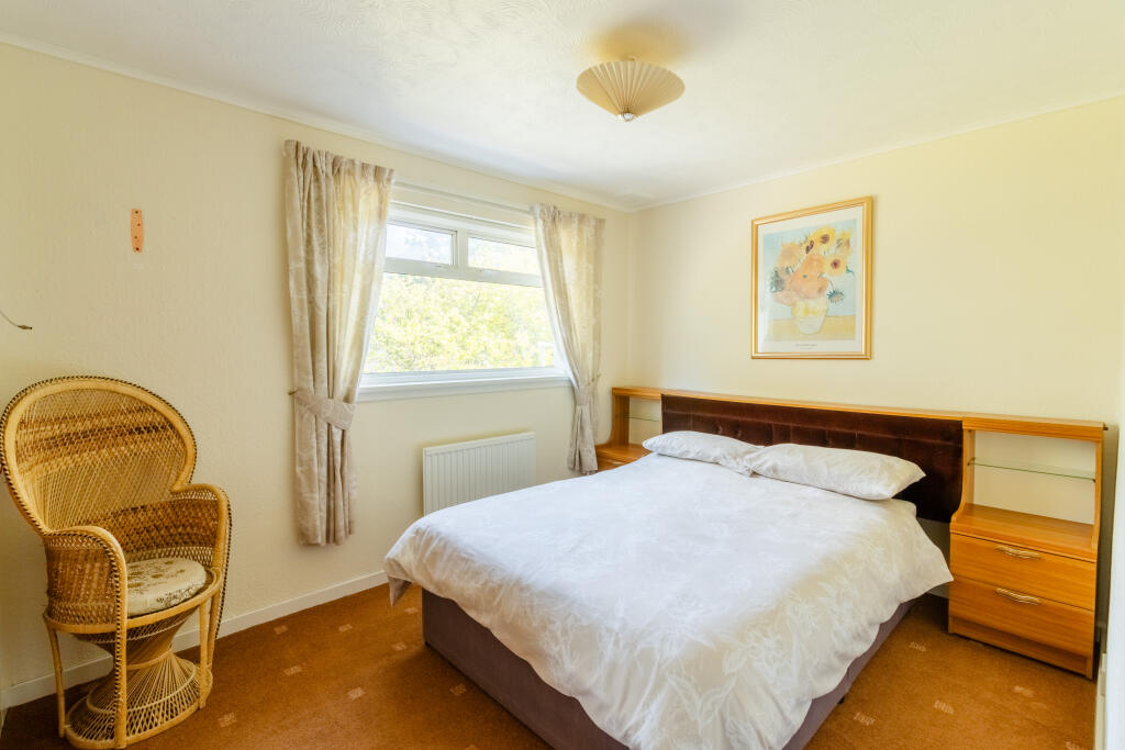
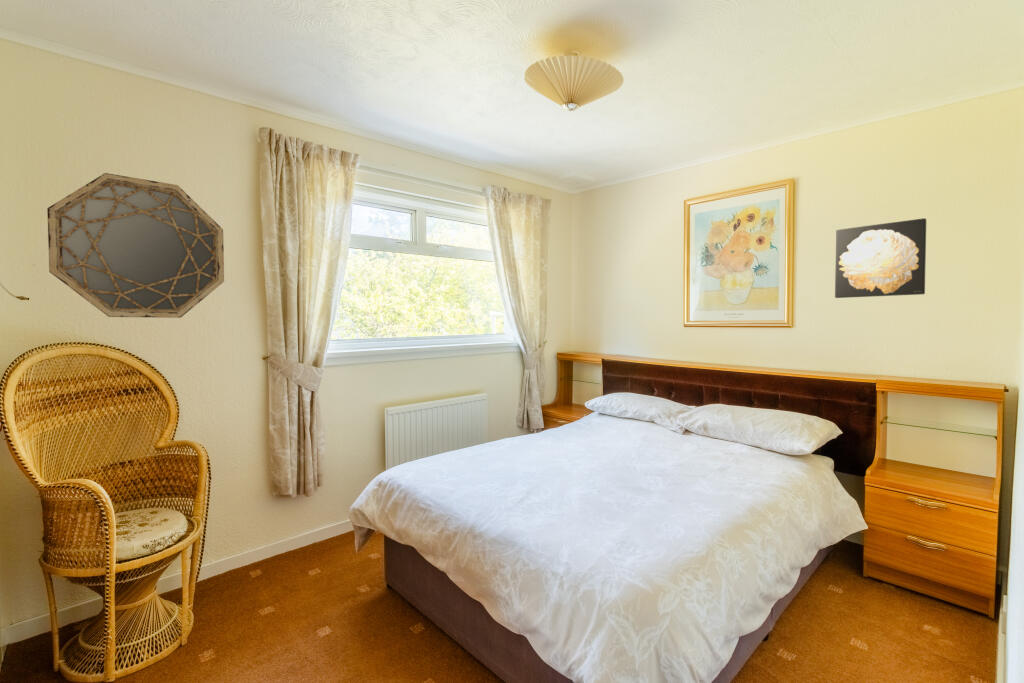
+ home mirror [46,172,225,319]
+ wall art [834,217,927,299]
